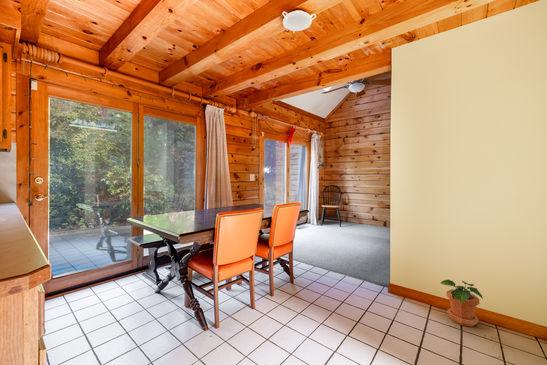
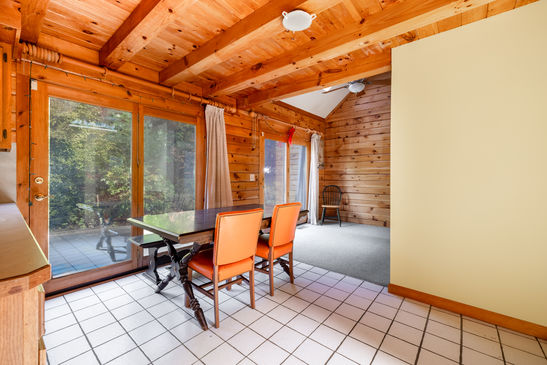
- potted plant [439,279,484,328]
